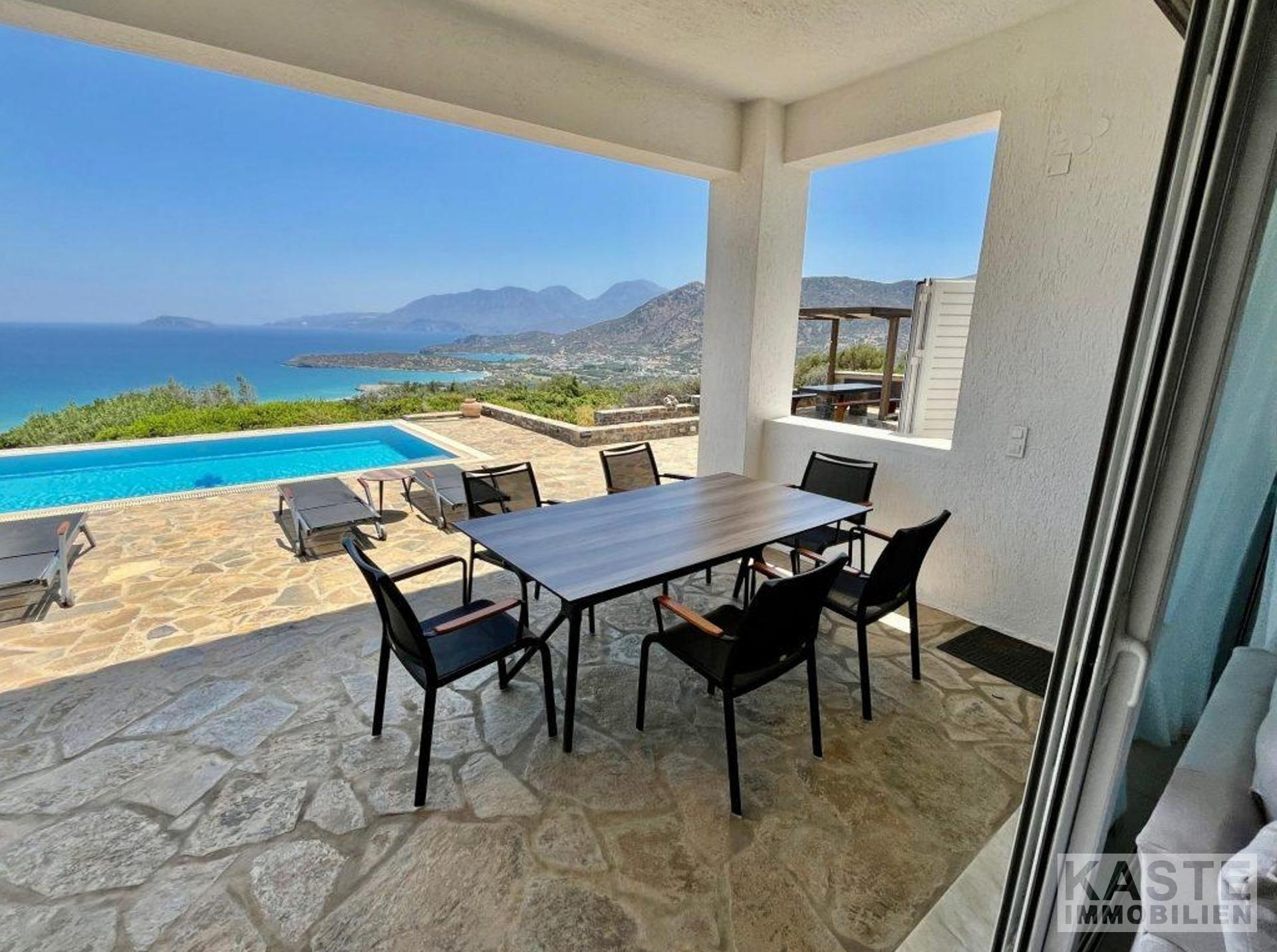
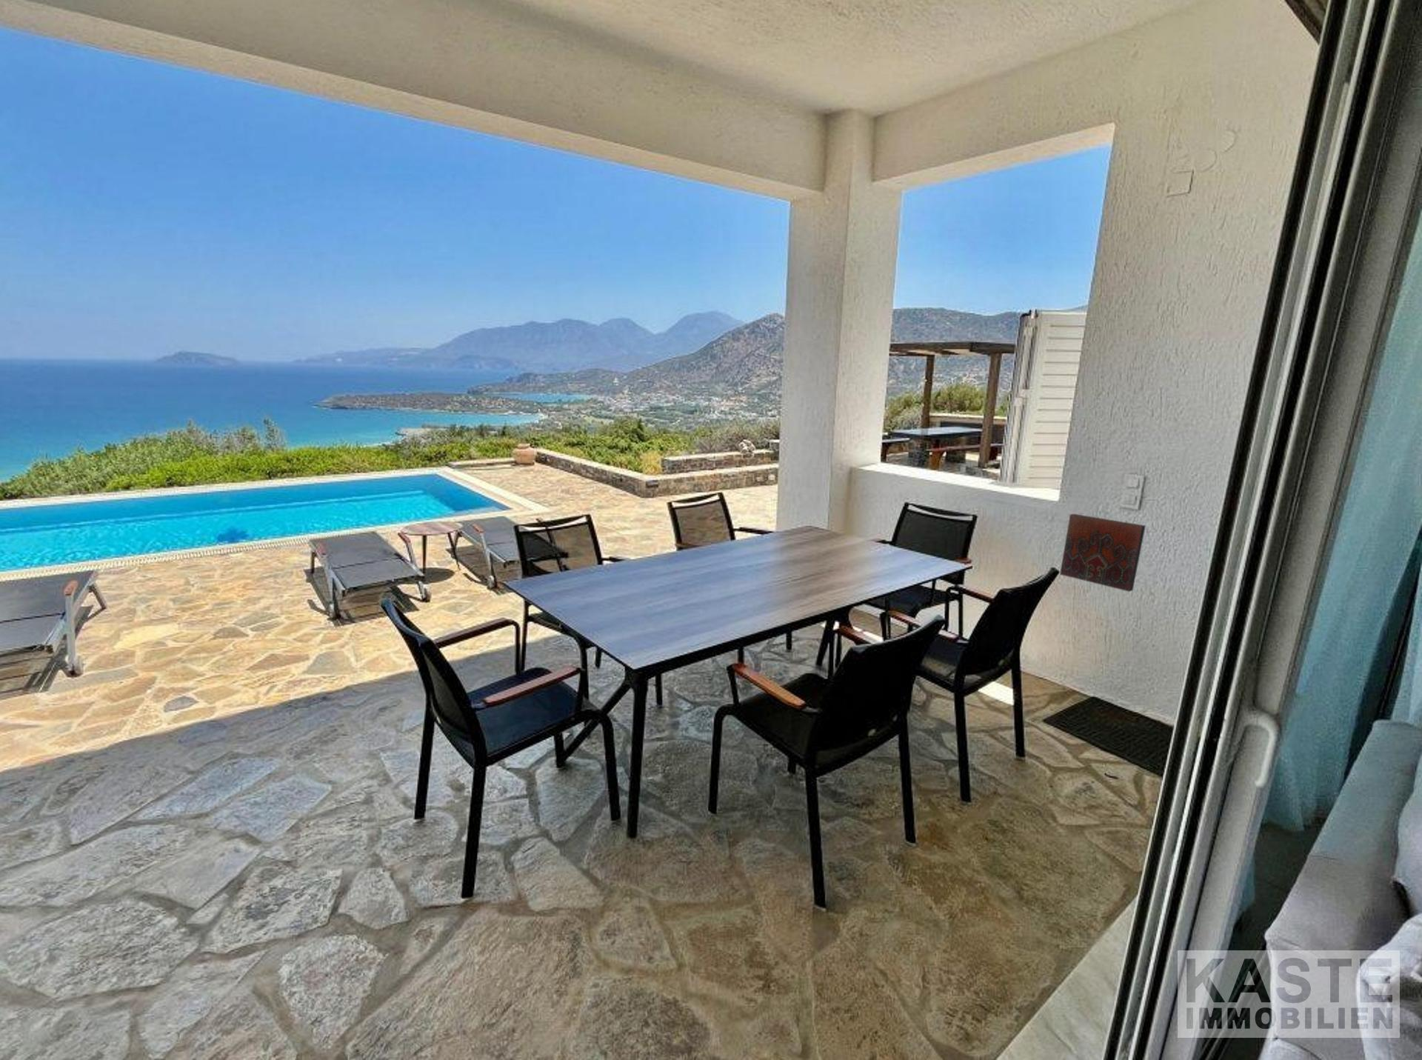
+ decorative tile [1059,513,1147,592]
